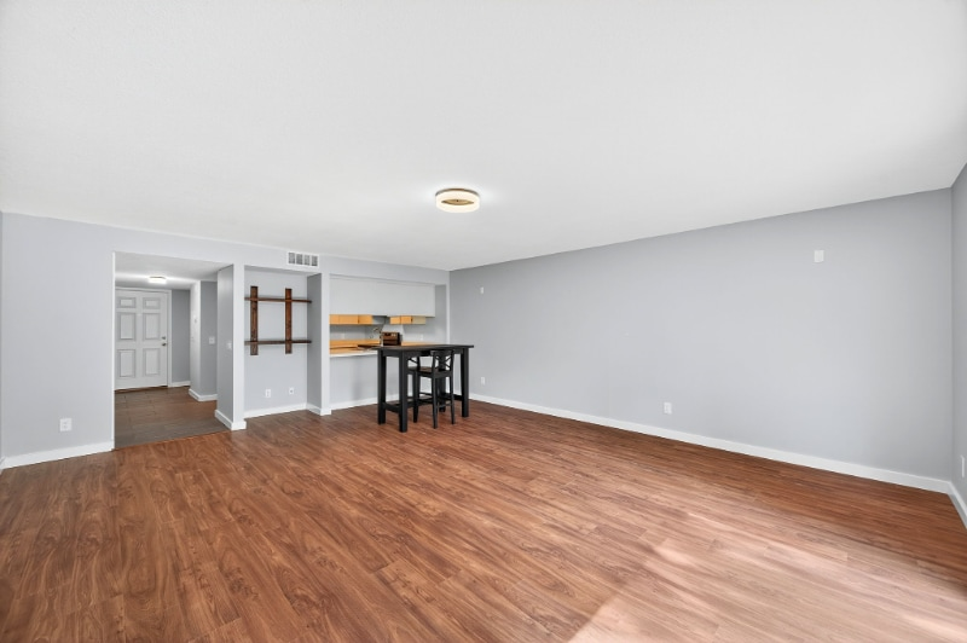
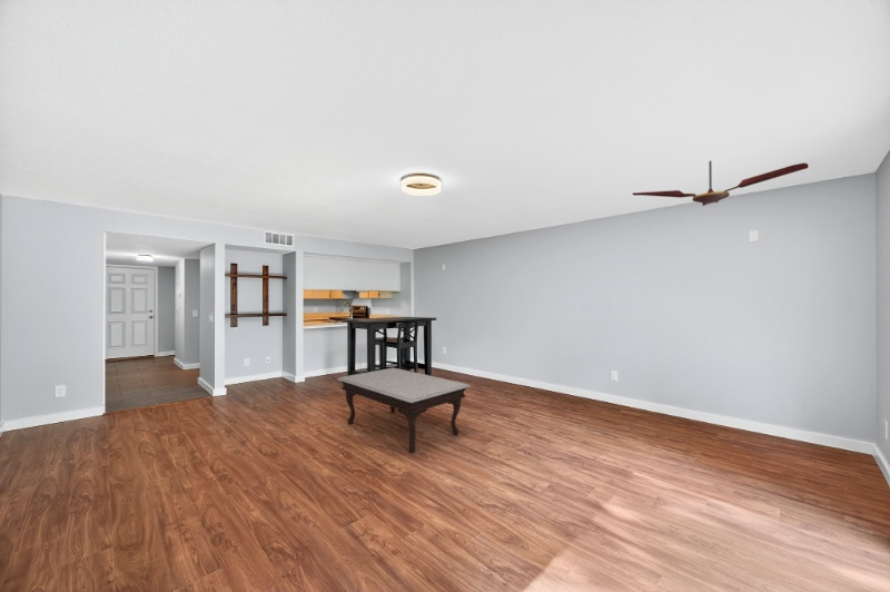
+ ceiling fan [631,160,810,207]
+ coffee table [336,367,472,454]
